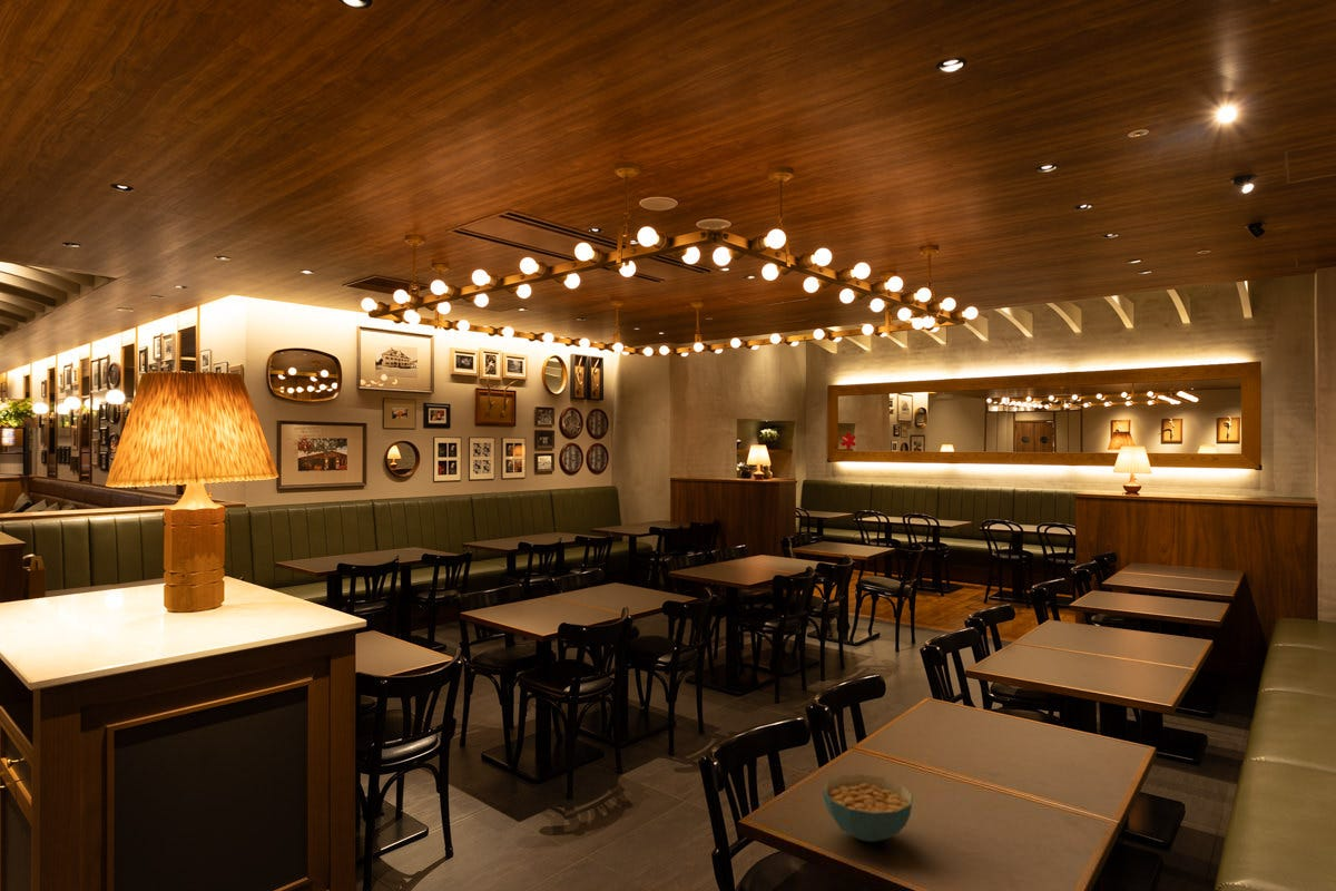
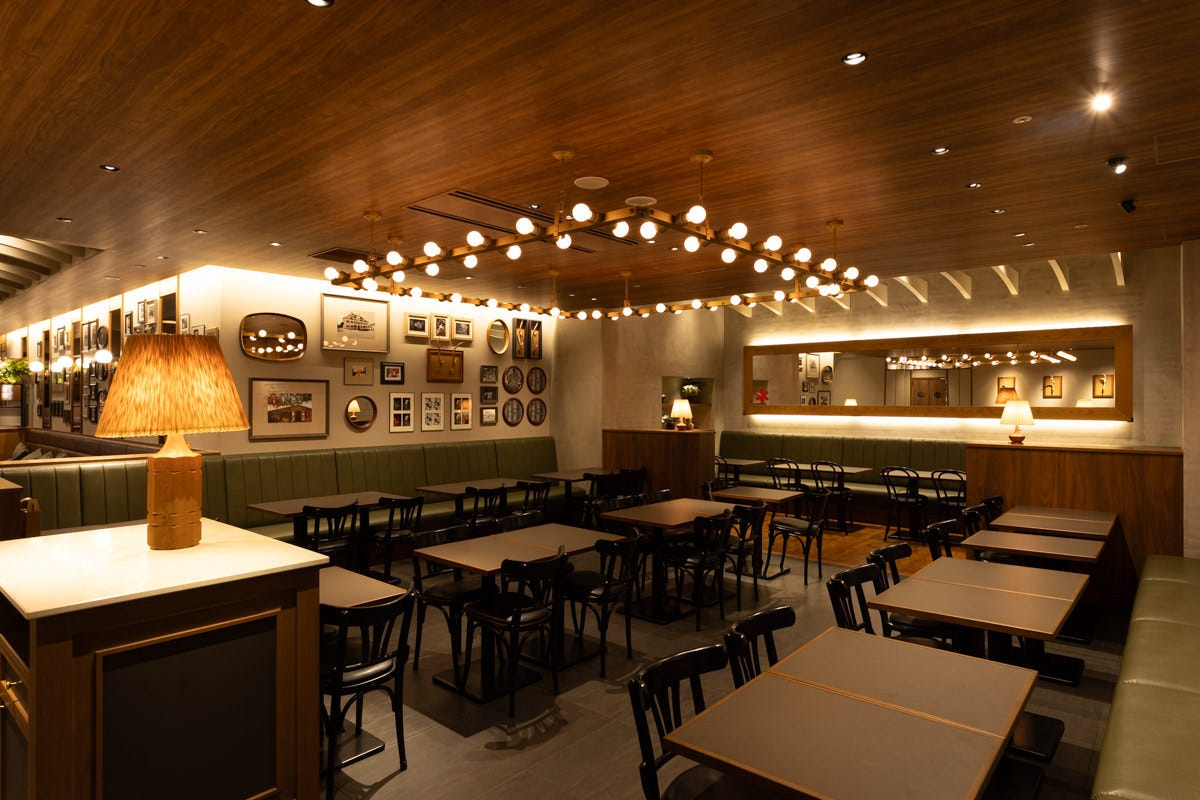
- cereal bowl [822,773,914,843]
